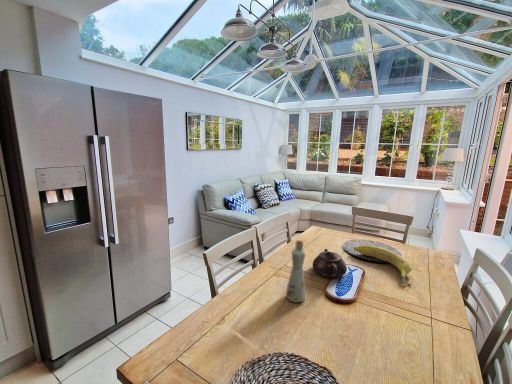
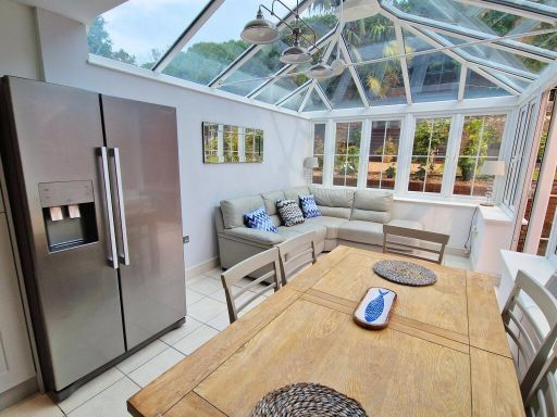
- bottle [285,239,307,304]
- fruit [353,244,413,286]
- teapot [312,248,348,279]
